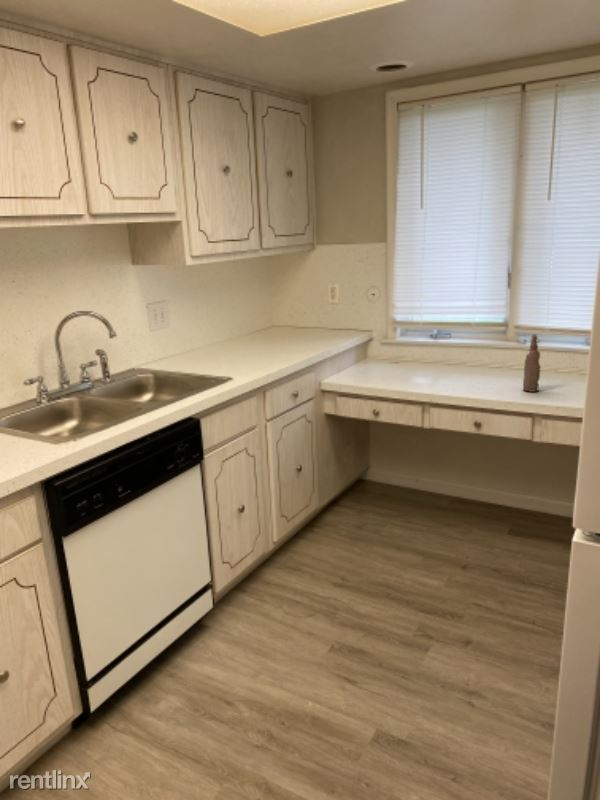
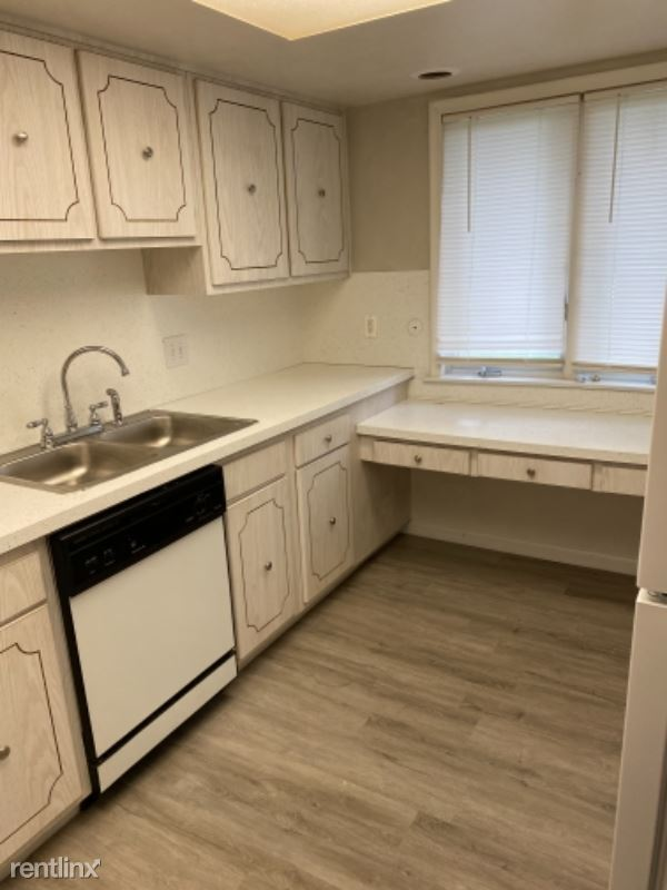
- bottle [522,333,542,393]
